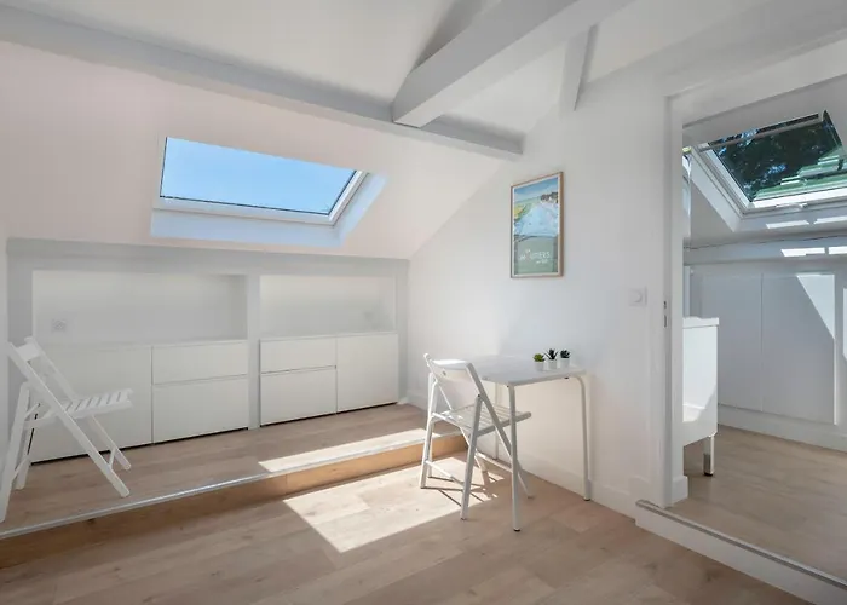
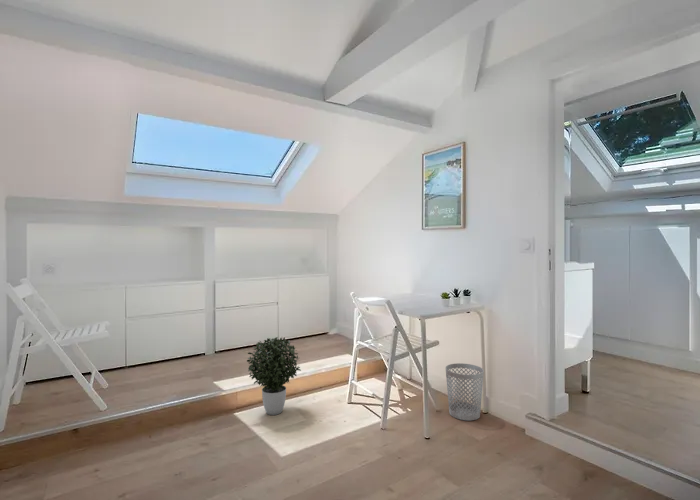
+ wastebasket [445,362,485,421]
+ potted plant [246,336,302,416]
